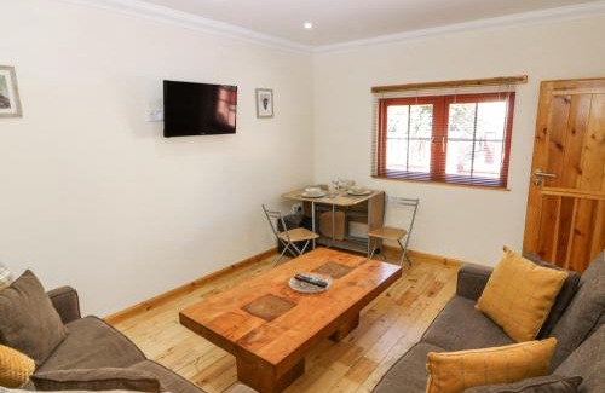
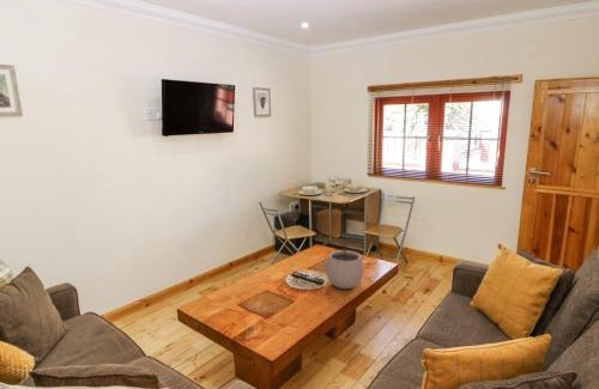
+ plant pot [325,239,365,290]
